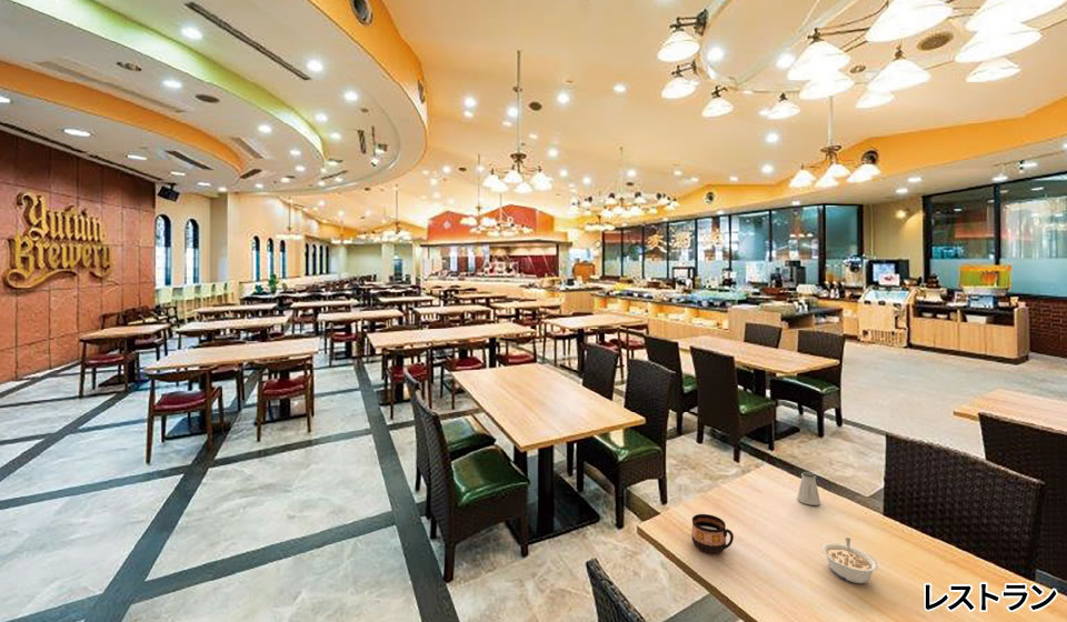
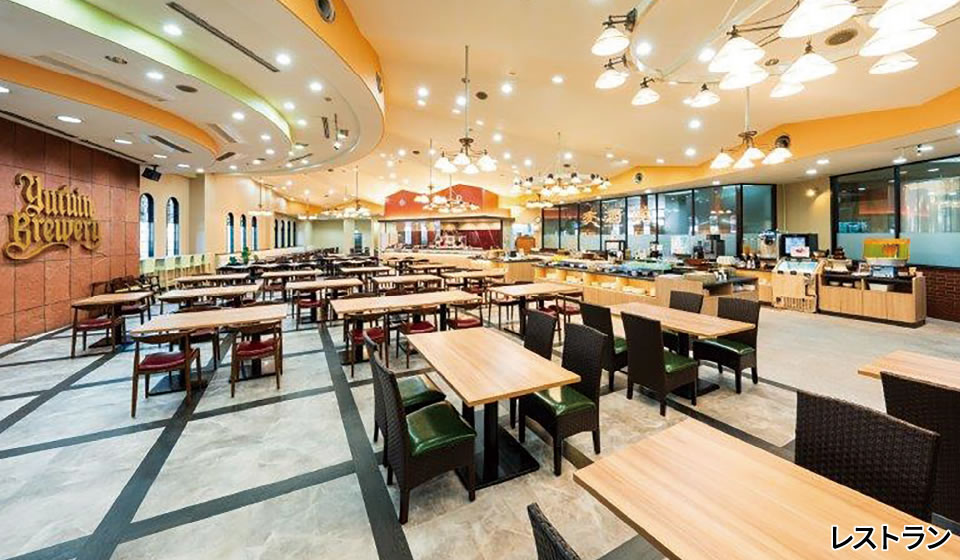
- saltshaker [796,471,821,506]
- legume [820,536,879,584]
- cup [690,513,735,554]
